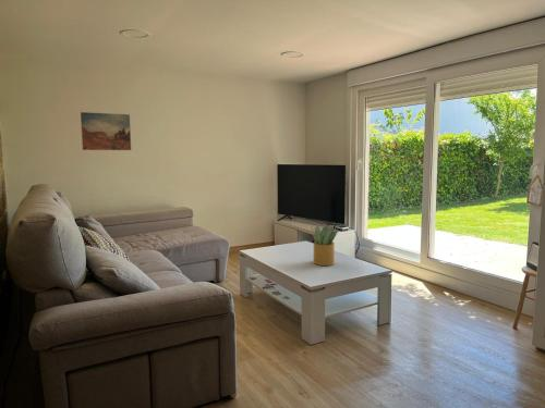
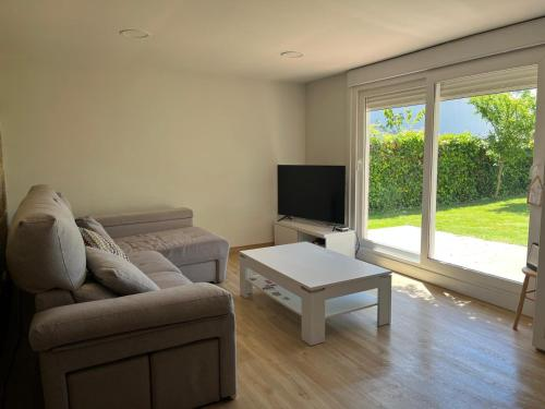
- wall art [80,111,132,151]
- potted plant [311,225,339,267]
